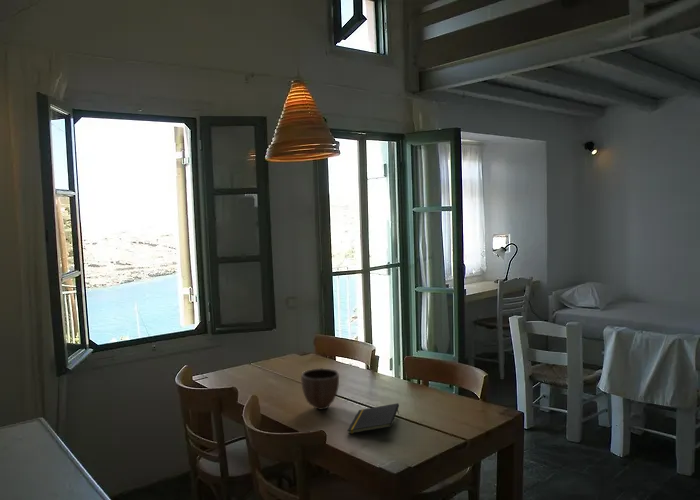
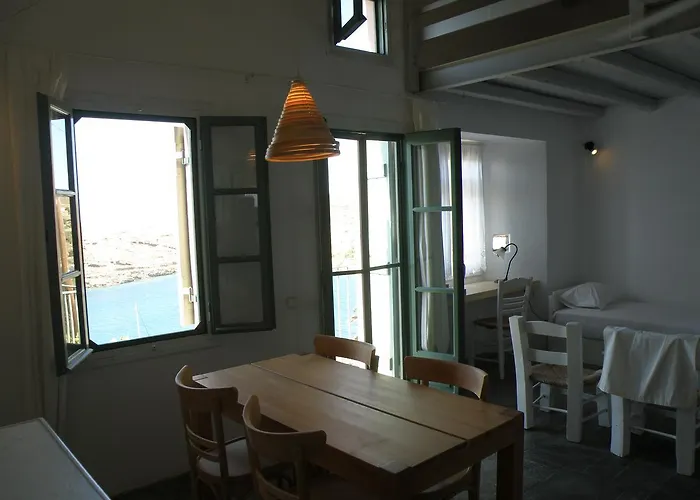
- notepad [346,402,400,435]
- decorative bowl [300,367,340,411]
